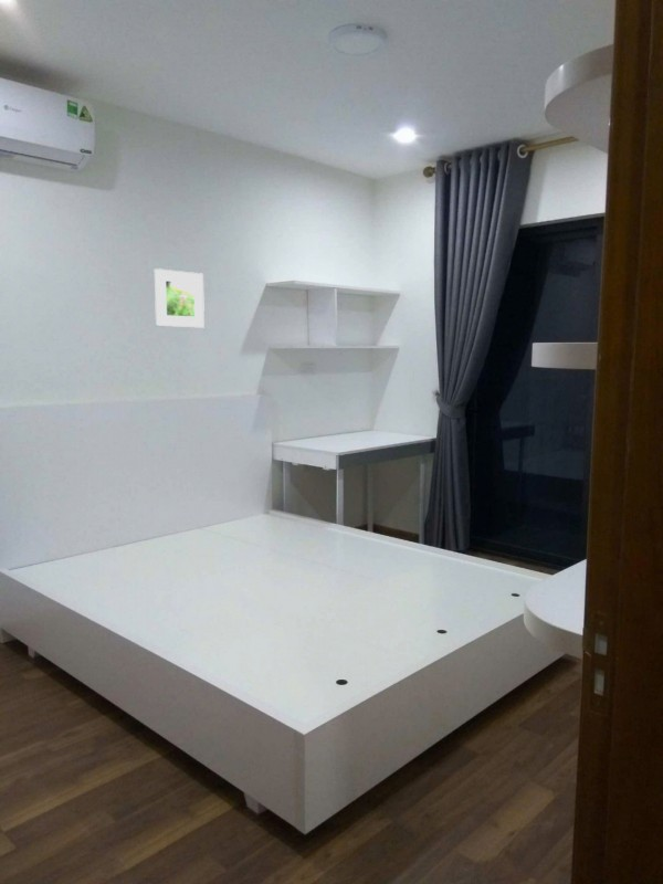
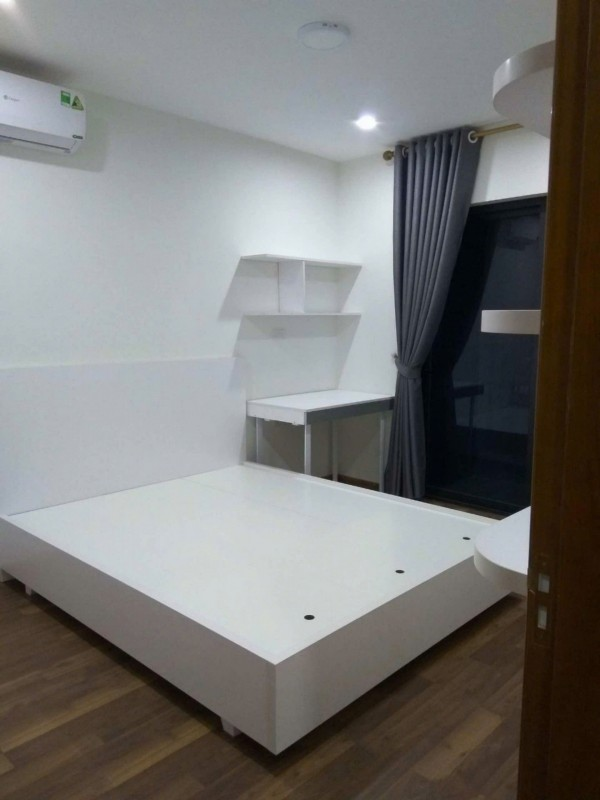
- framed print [154,267,206,329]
